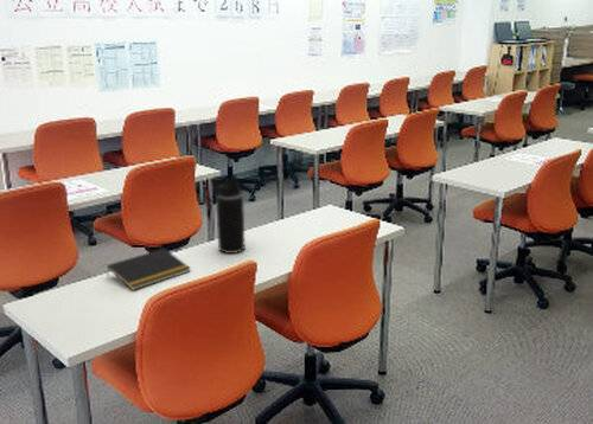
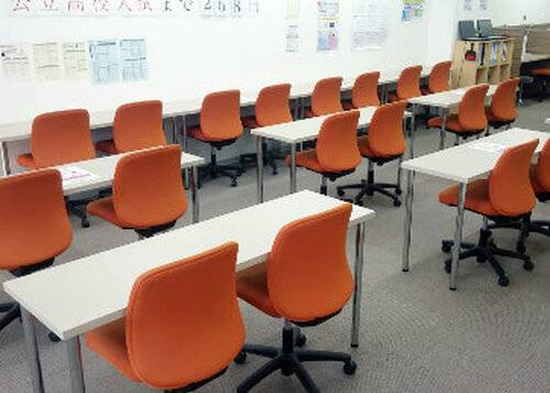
- notepad [106,248,192,291]
- water bottle [210,173,246,255]
